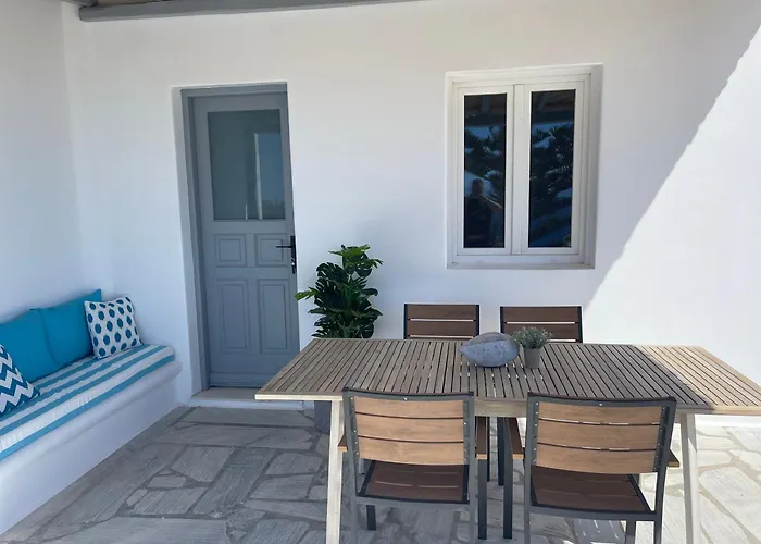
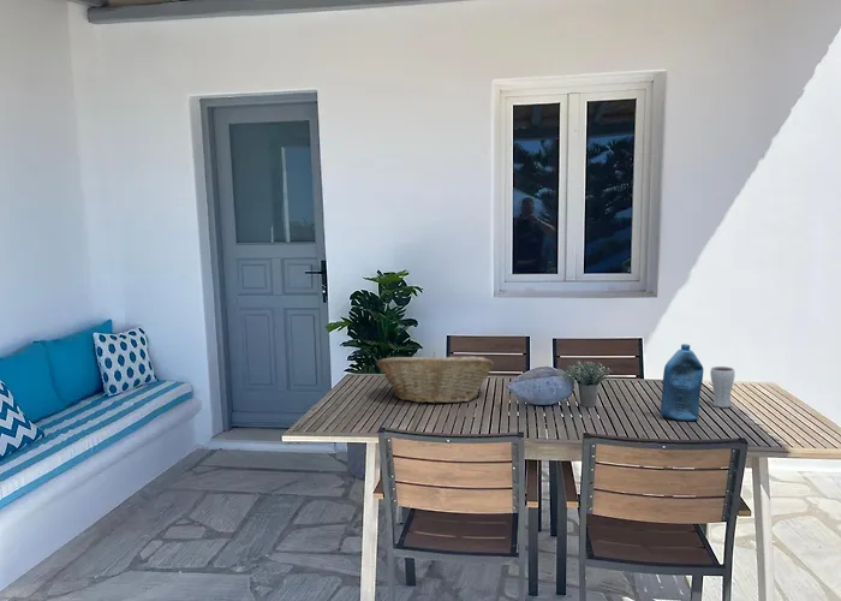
+ fruit basket [376,351,495,405]
+ drinking glass [709,365,736,409]
+ bottle [658,343,704,422]
